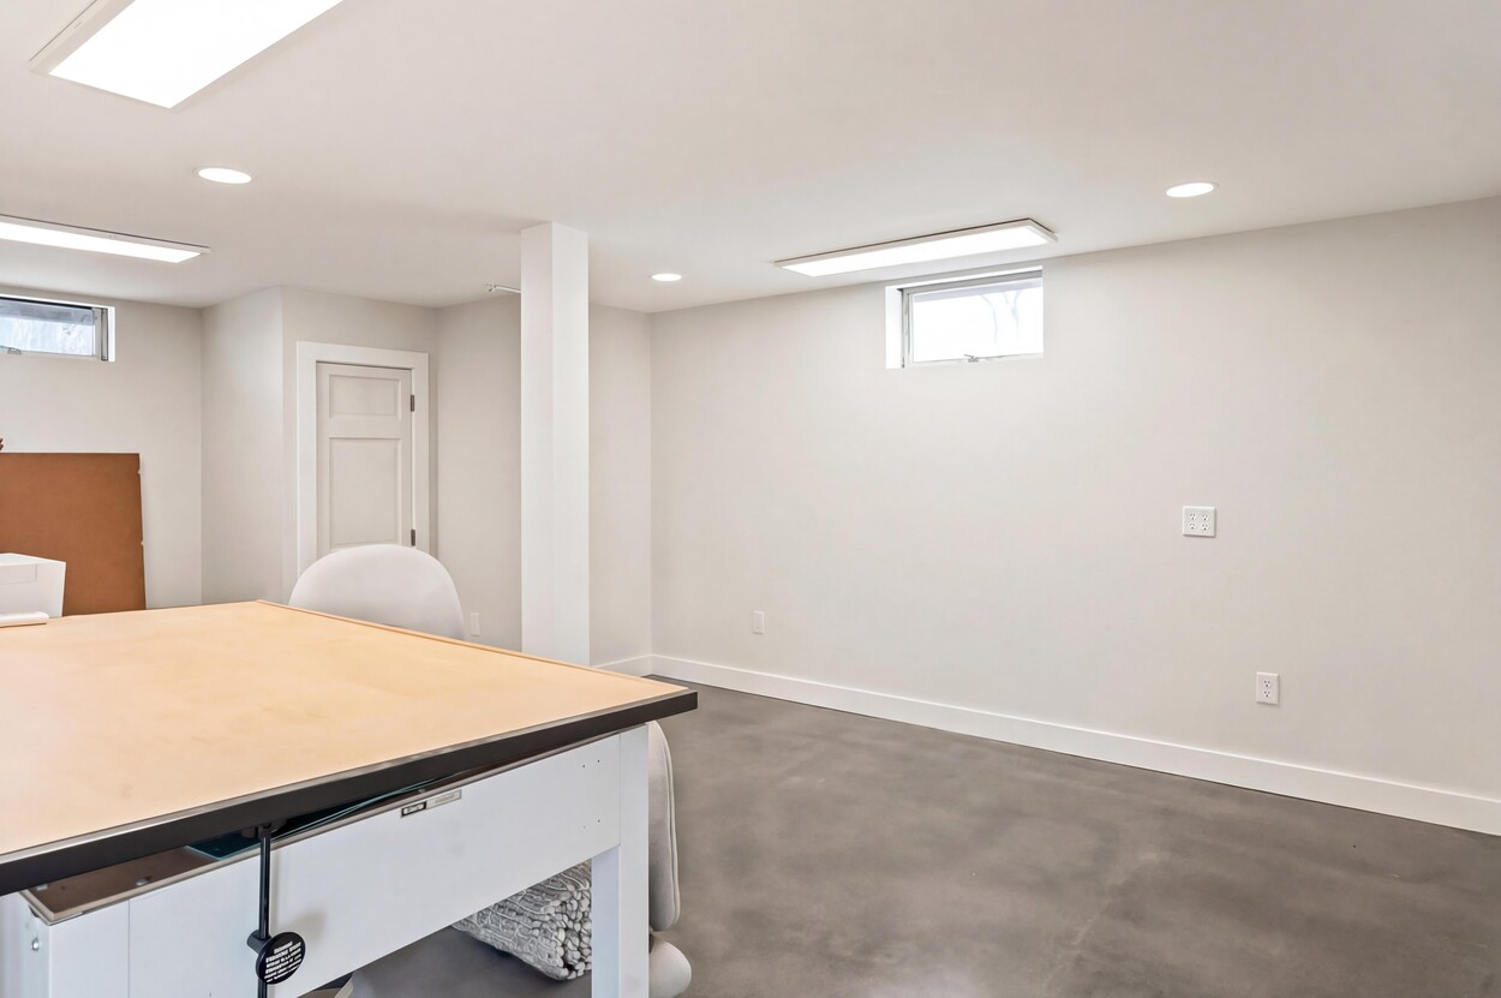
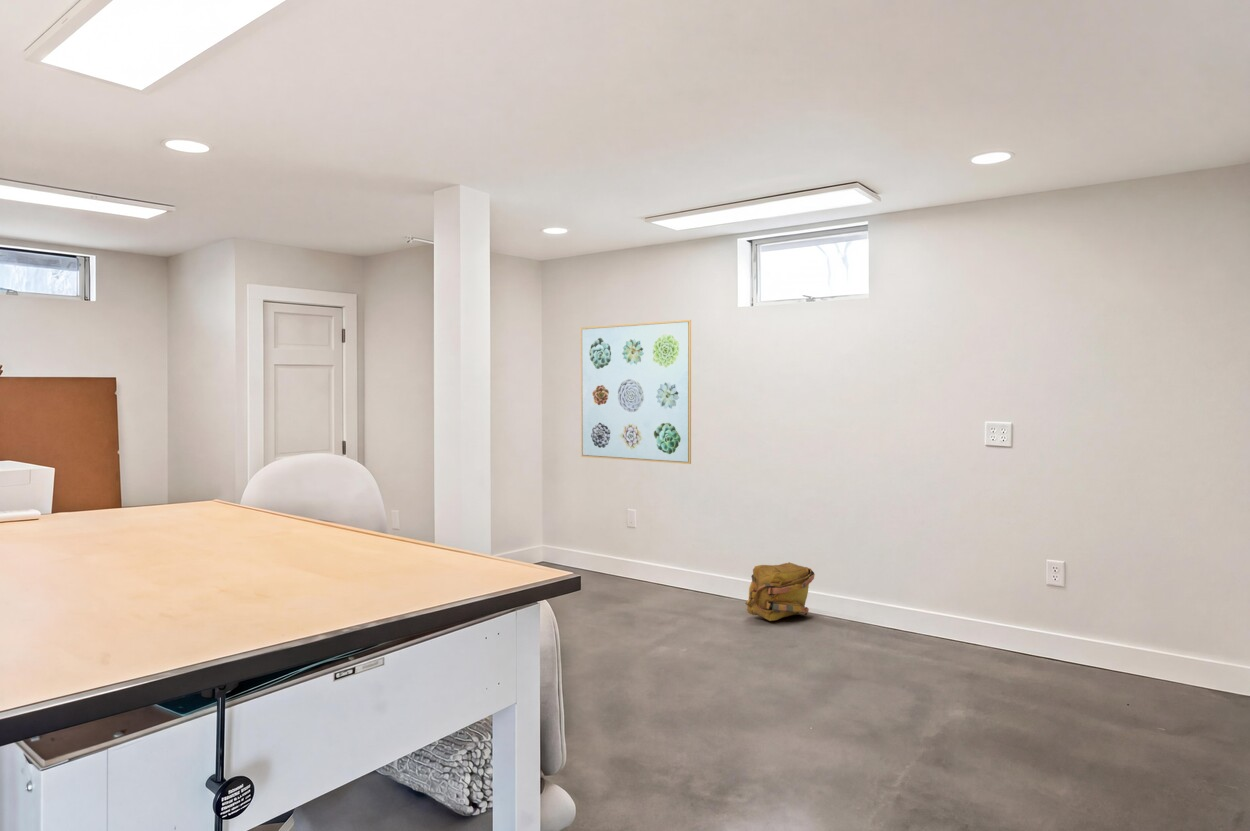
+ backpack [744,561,816,622]
+ wall art [580,319,692,465]
